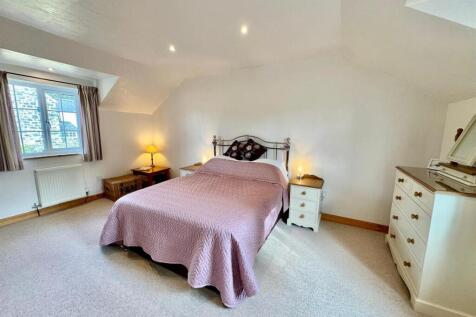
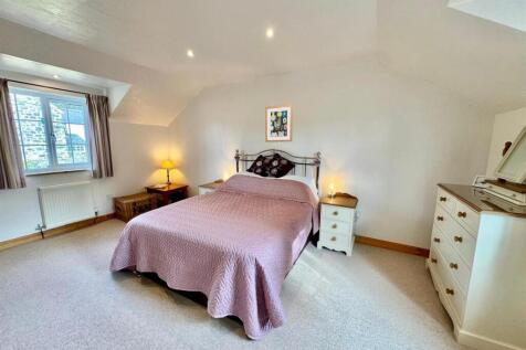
+ wall art [264,104,294,144]
